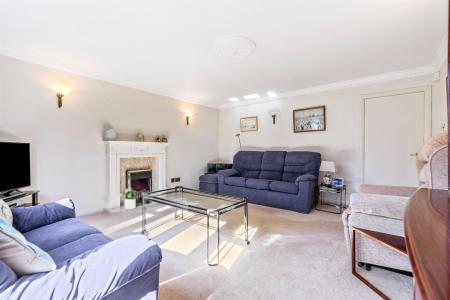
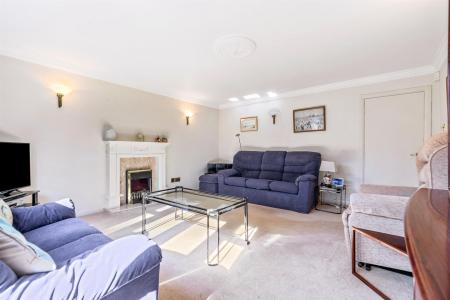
- potted plant [119,187,139,210]
